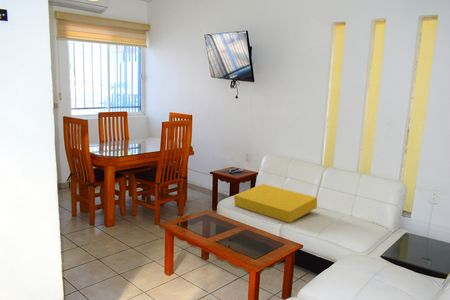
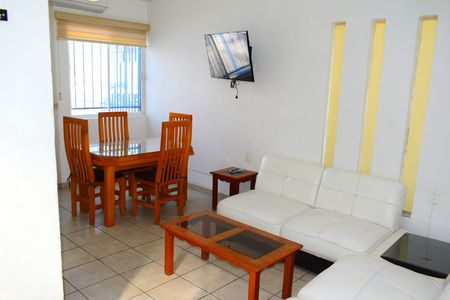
- cushion [233,183,318,224]
